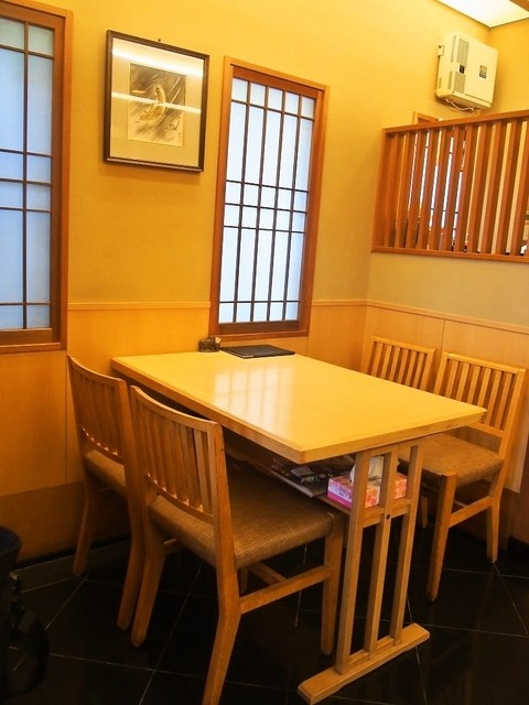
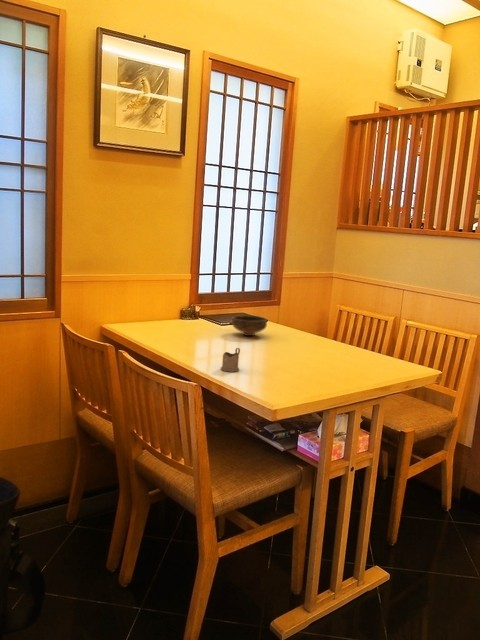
+ tea glass holder [220,347,241,373]
+ bowl [231,314,268,337]
